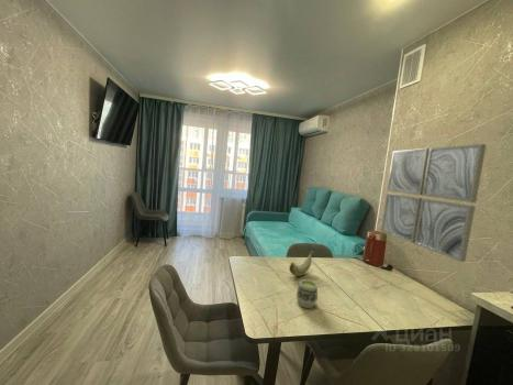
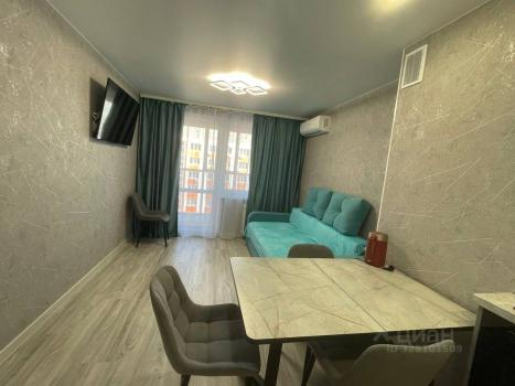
- banana [288,250,314,277]
- wall art [380,143,488,263]
- cup [295,278,319,309]
